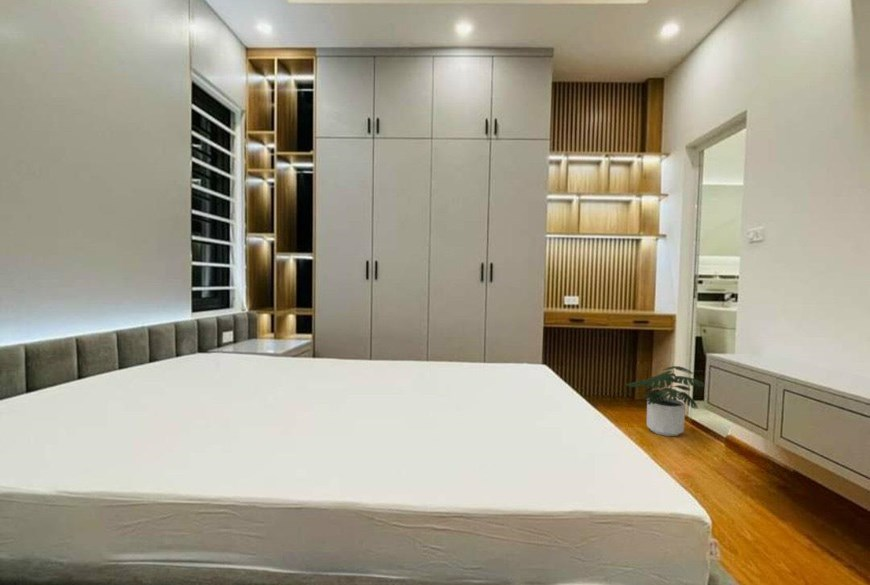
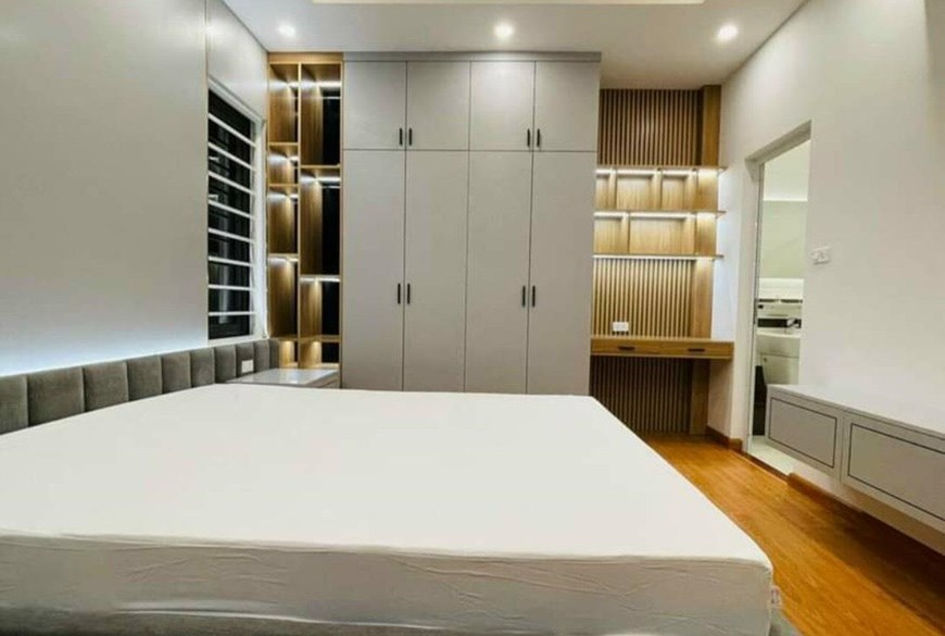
- potted plant [624,365,705,437]
